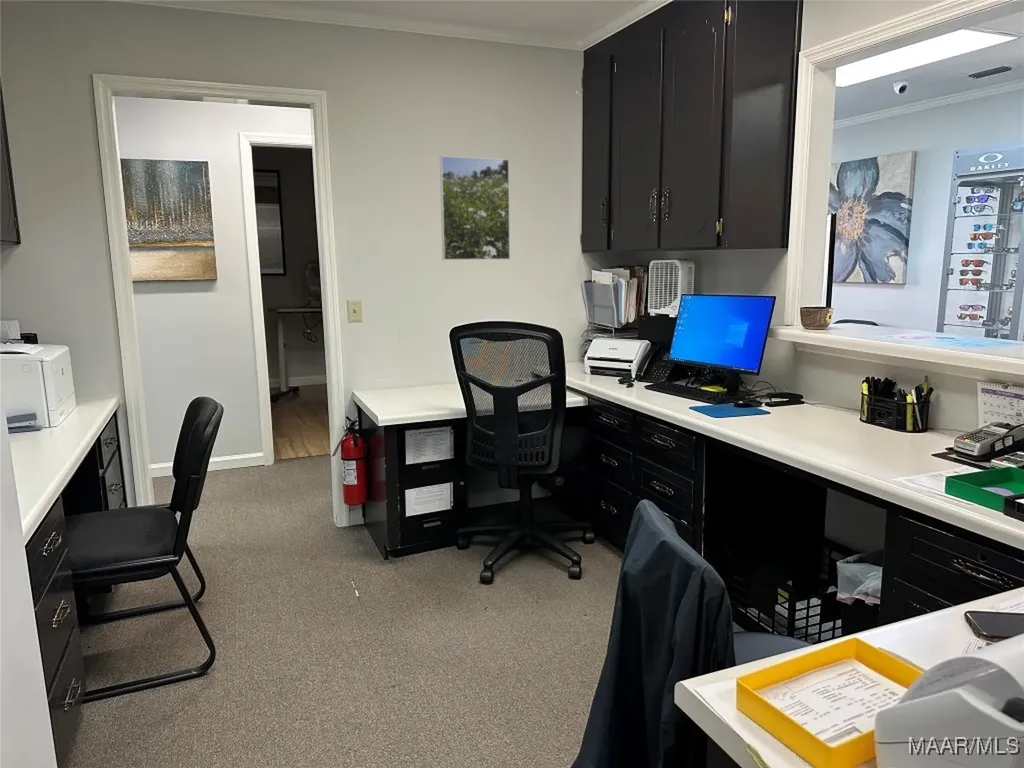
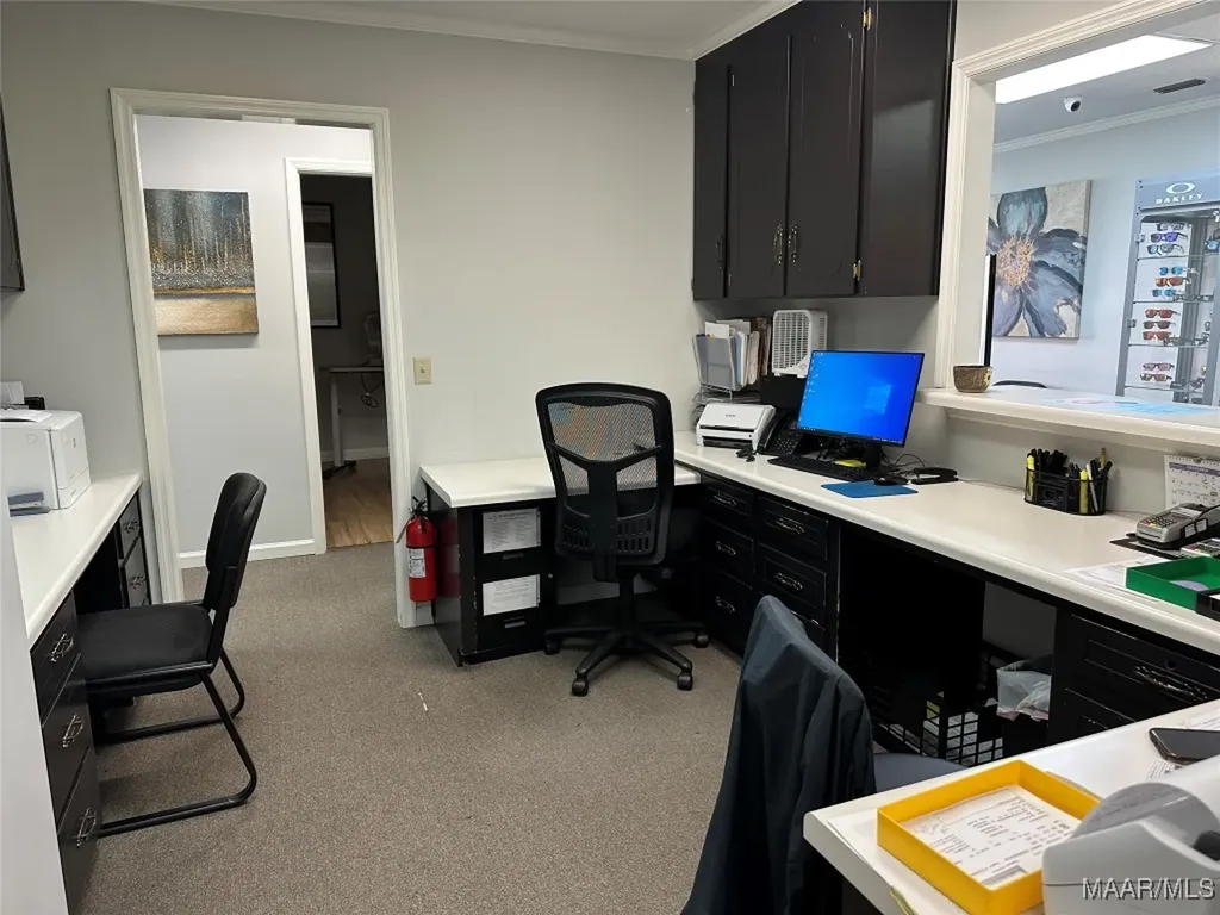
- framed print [439,155,511,261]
